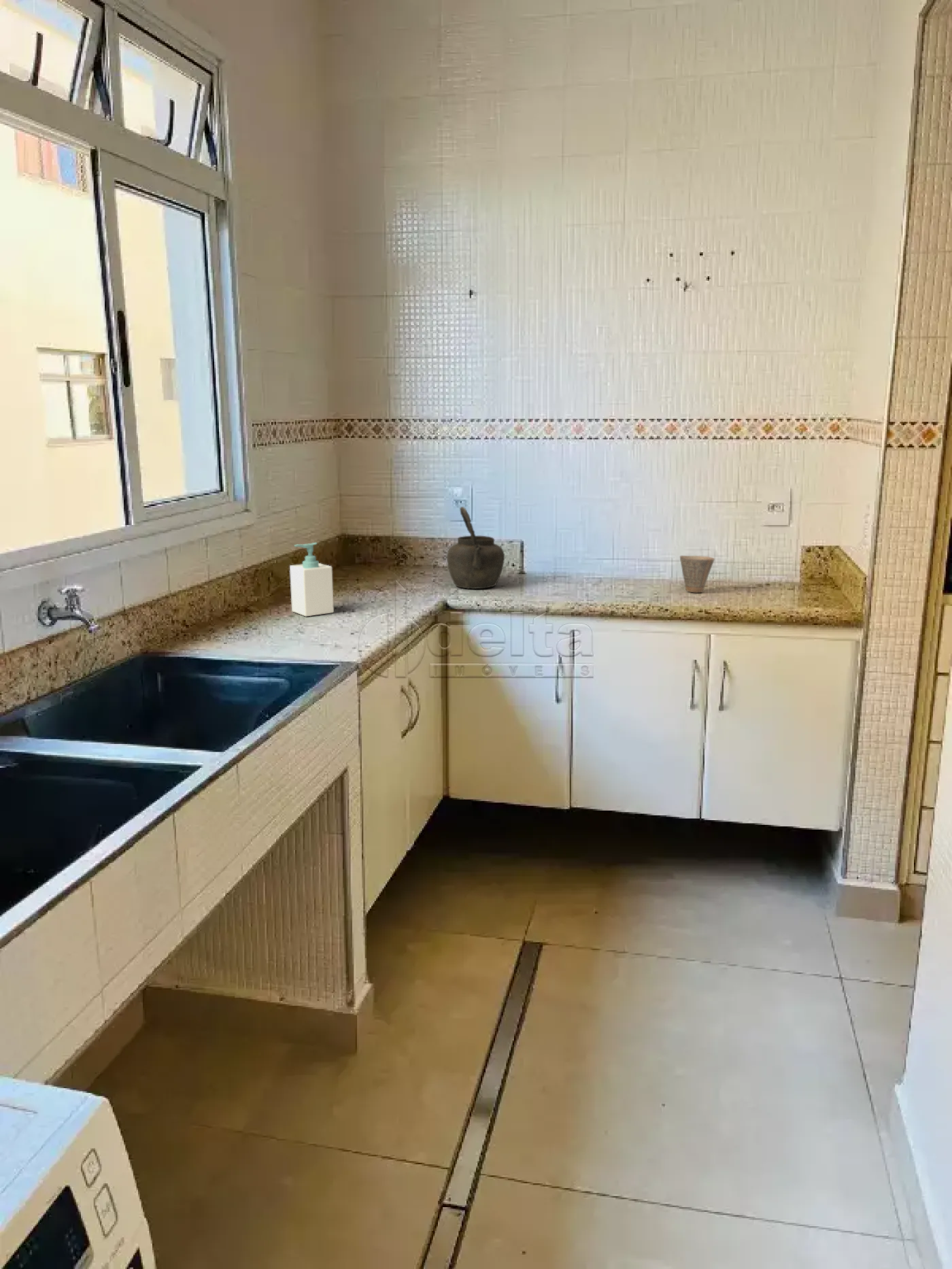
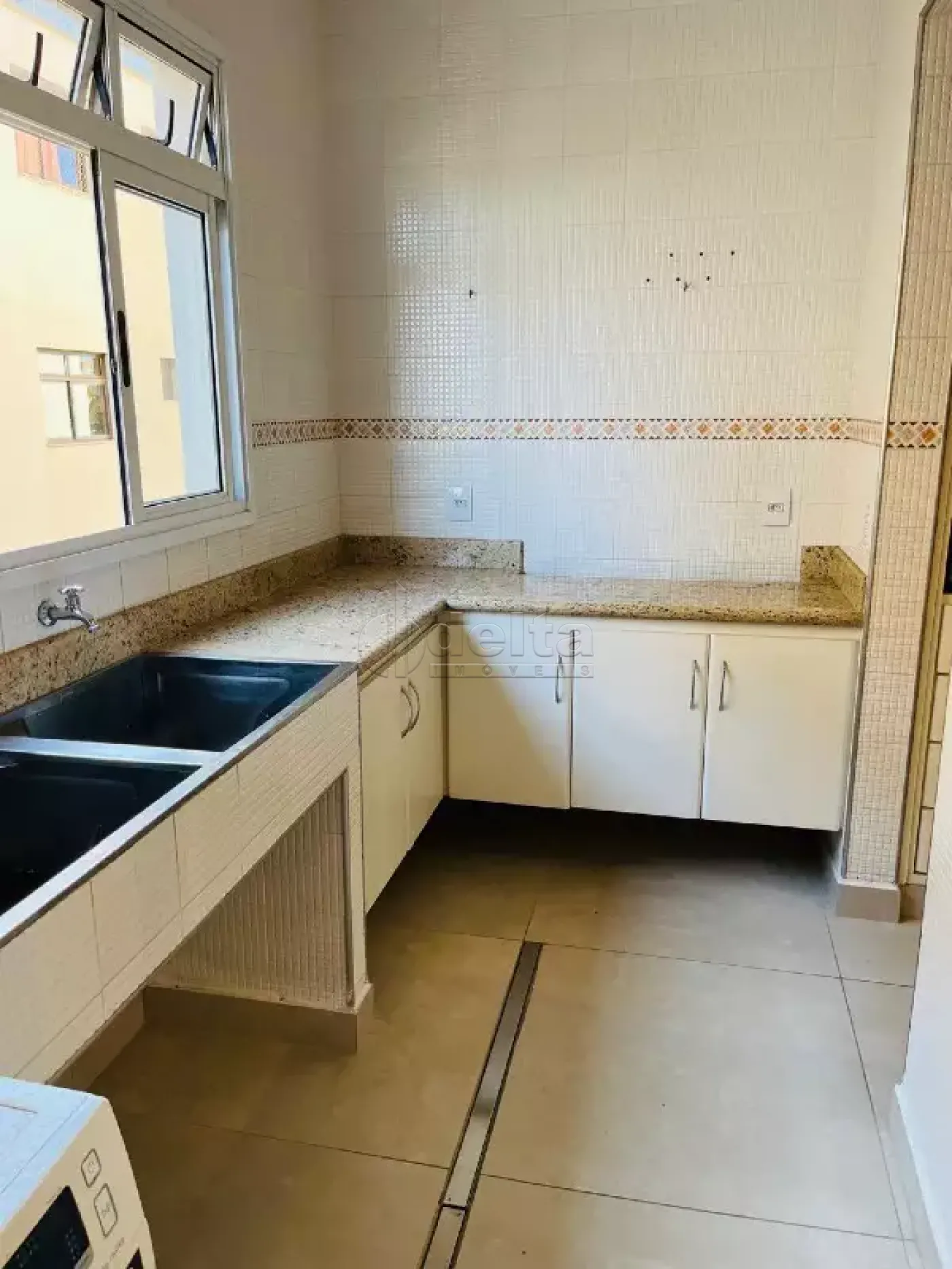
- cup [679,555,715,593]
- kettle [446,506,505,590]
- soap bottle [289,542,335,617]
